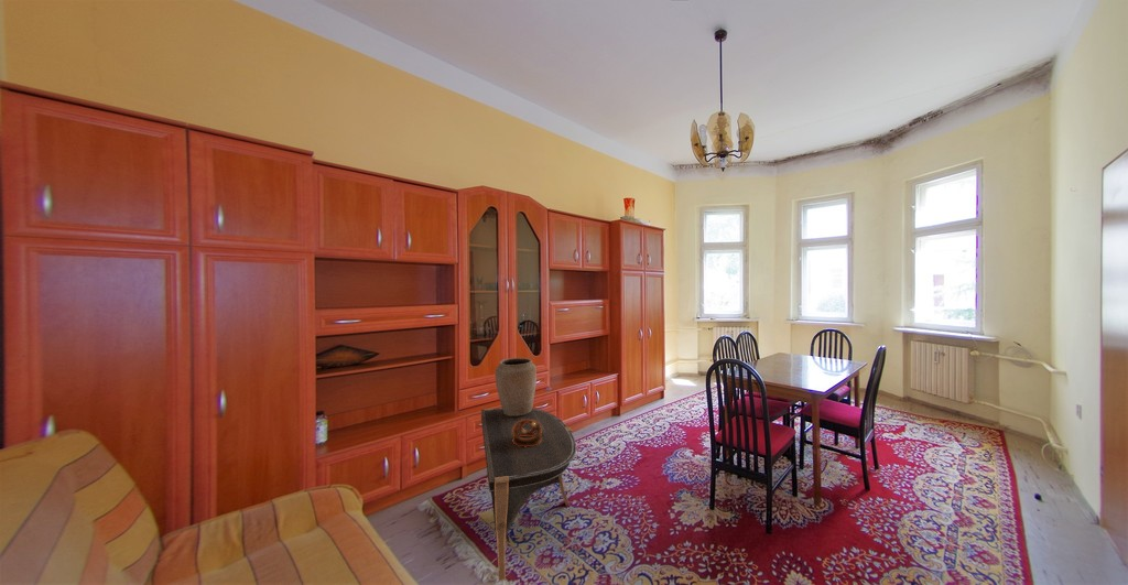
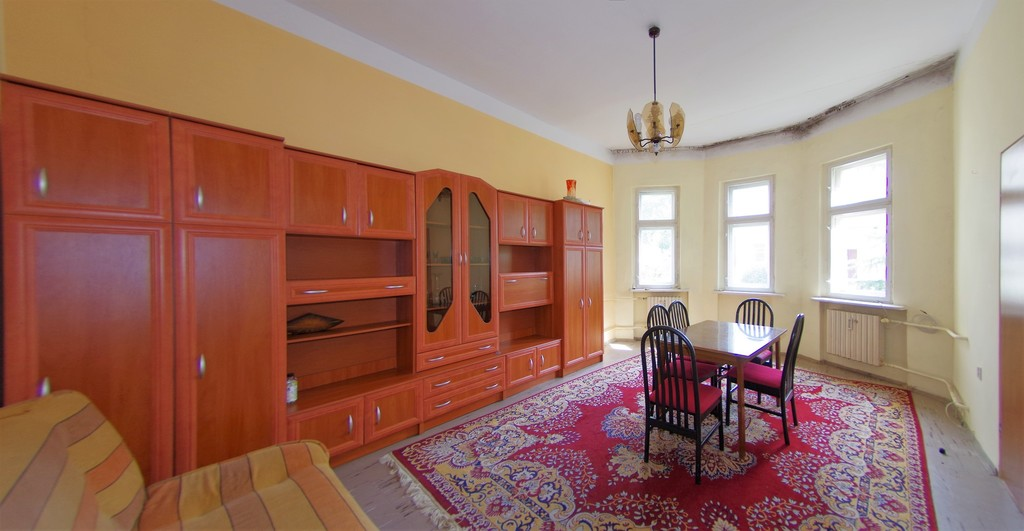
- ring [512,420,542,447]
- vase [495,357,538,416]
- coffee table [480,407,577,582]
